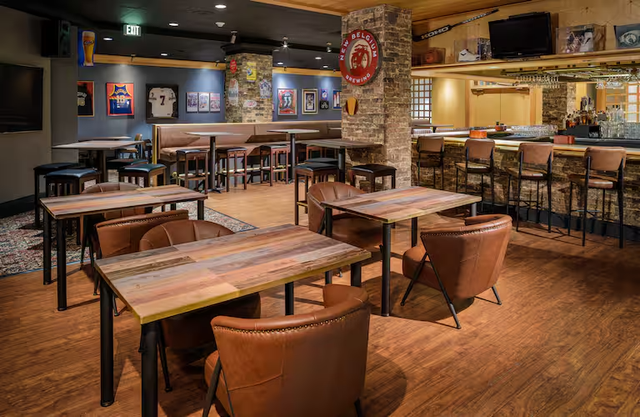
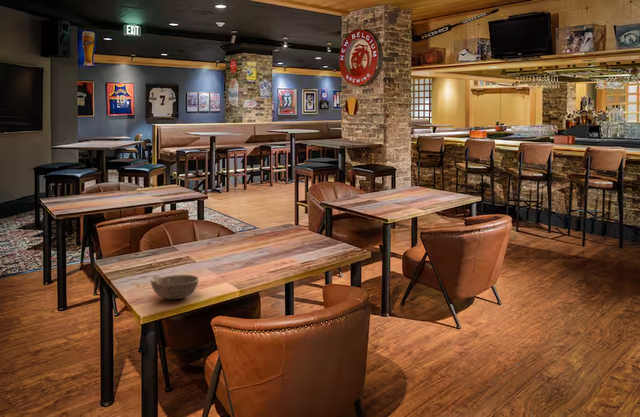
+ bowl [150,274,200,300]
